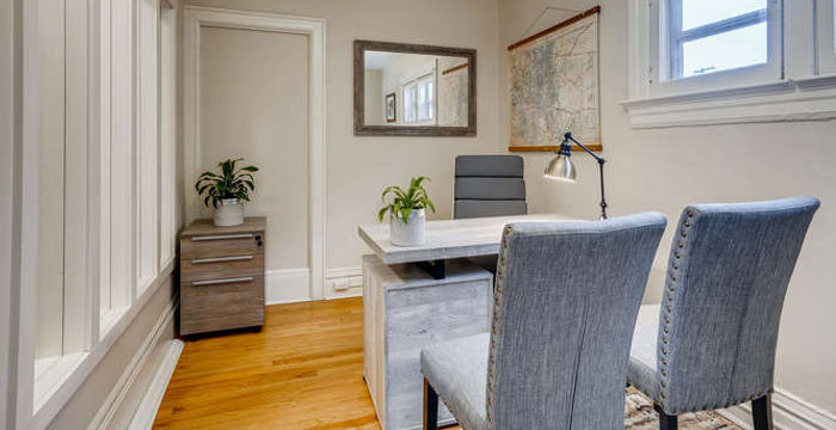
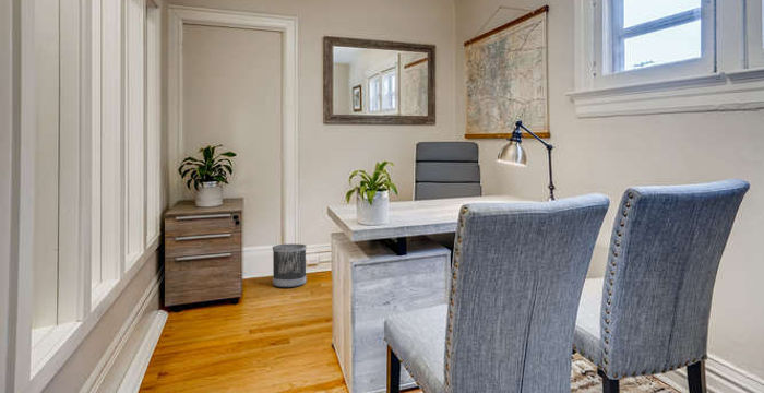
+ wastebasket [272,242,308,288]
